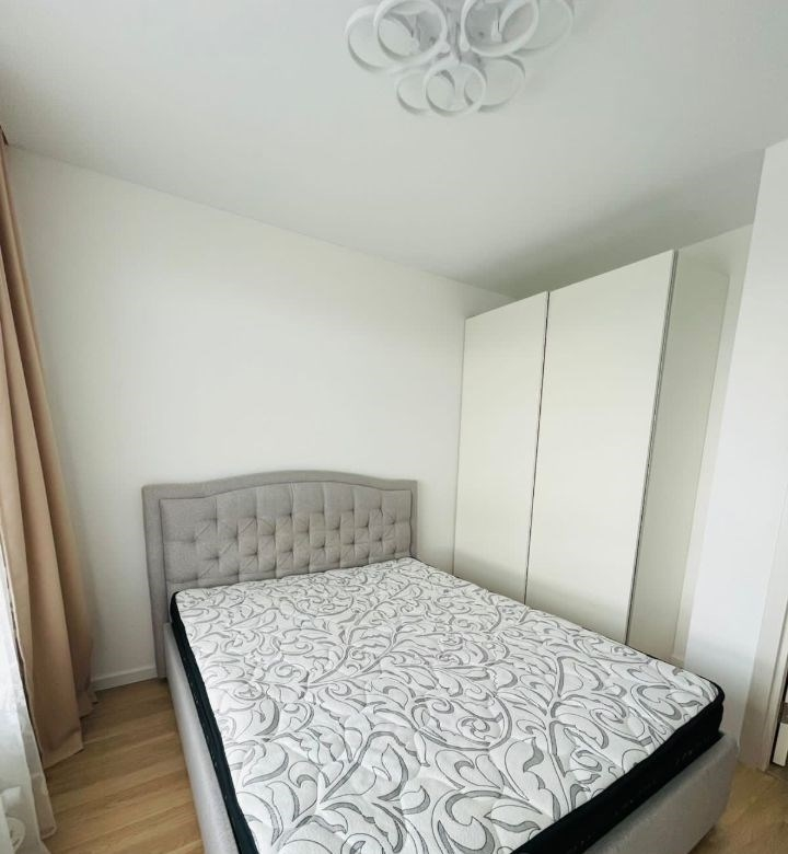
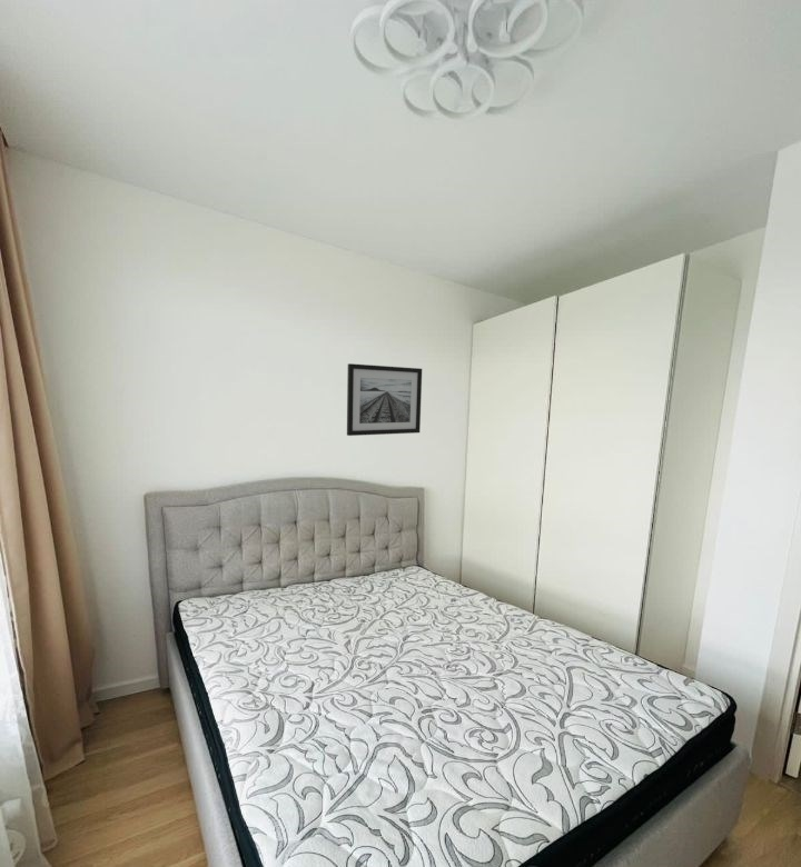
+ wall art [346,362,423,437]
